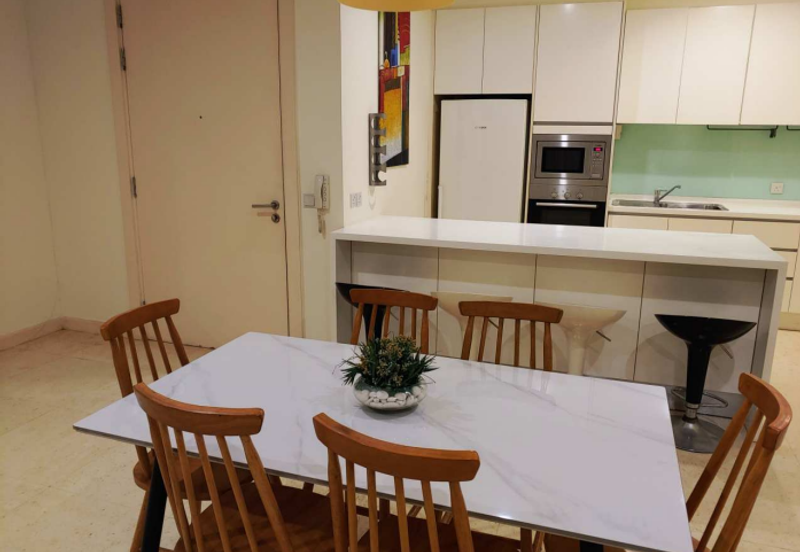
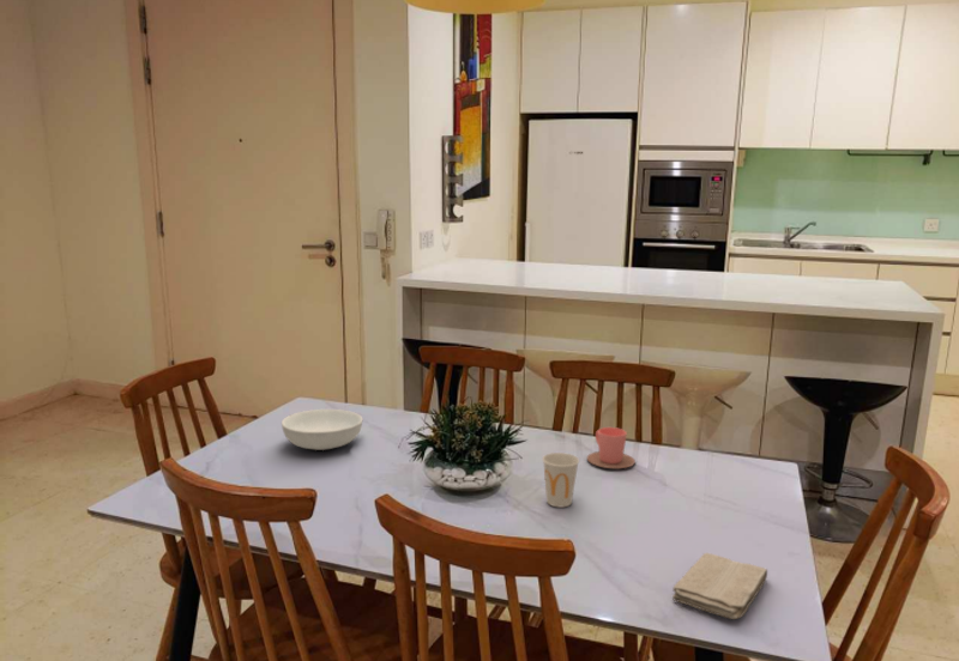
+ serving bowl [281,408,363,451]
+ washcloth [671,552,768,620]
+ cup [542,451,580,508]
+ cup [586,426,637,469]
